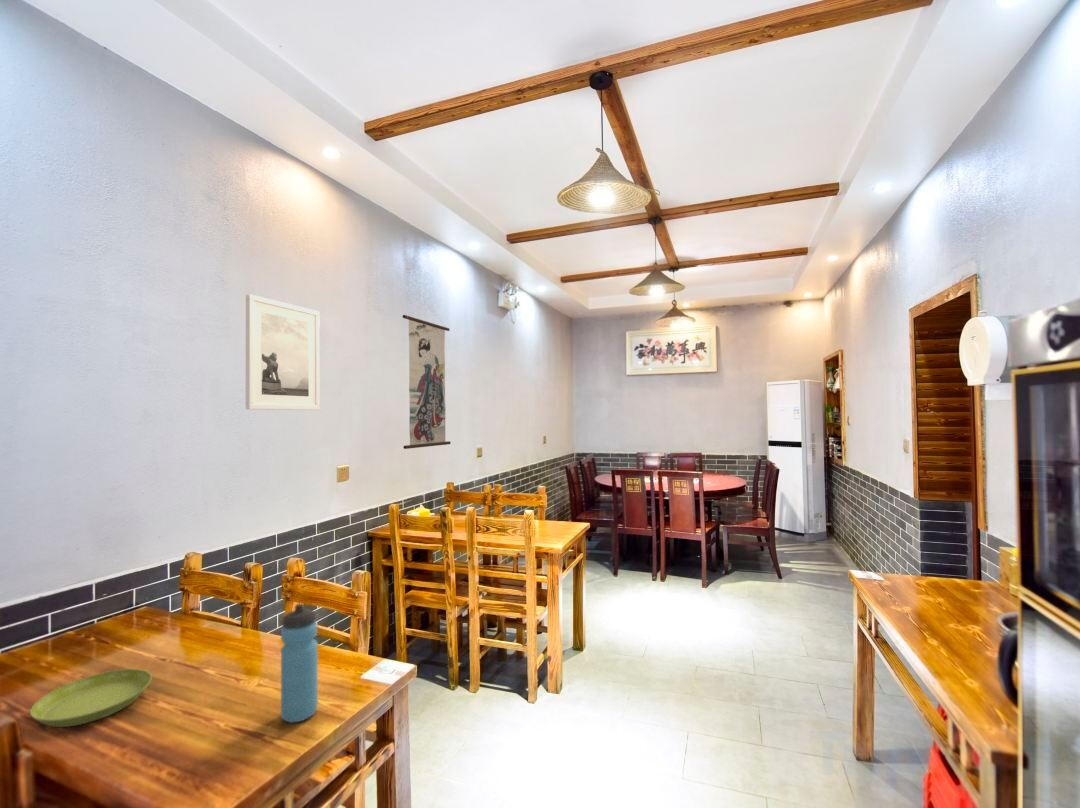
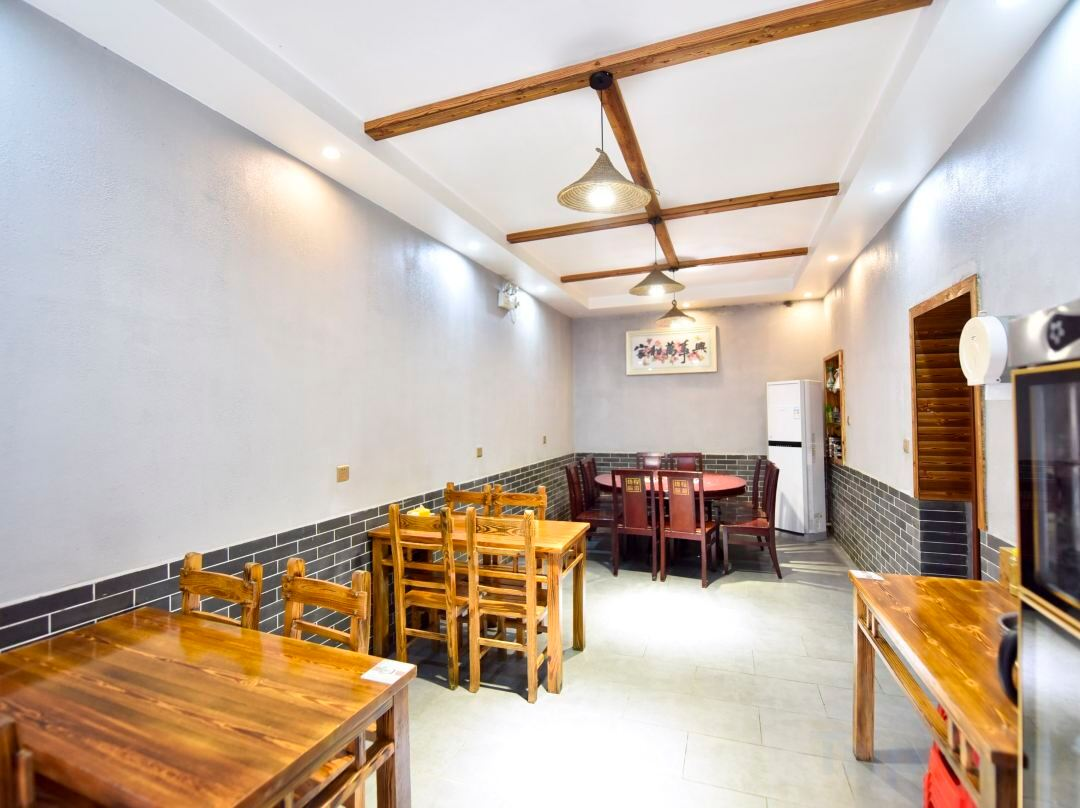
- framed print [245,293,321,411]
- wall scroll [402,303,452,450]
- water bottle [280,603,319,724]
- saucer [29,668,153,728]
